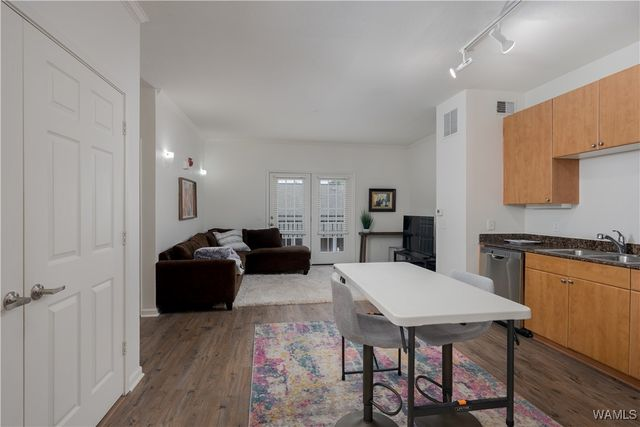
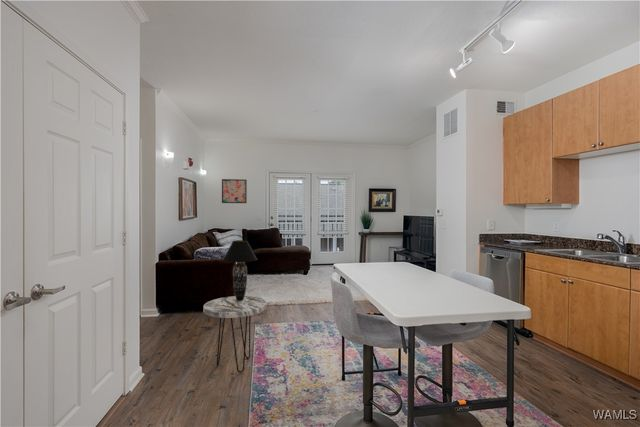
+ table lamp [221,239,258,301]
+ wall art [221,178,248,204]
+ side table [202,295,267,374]
